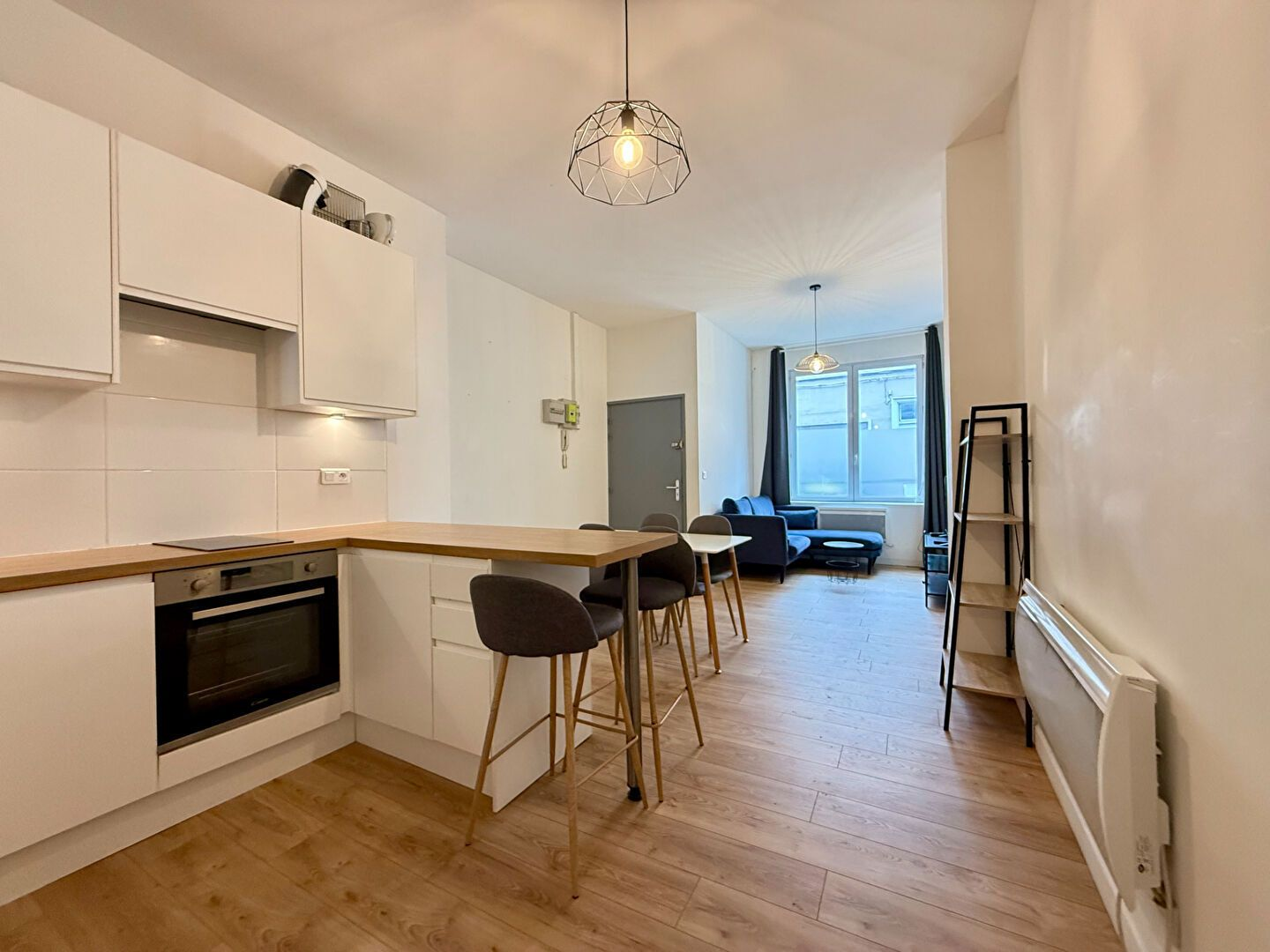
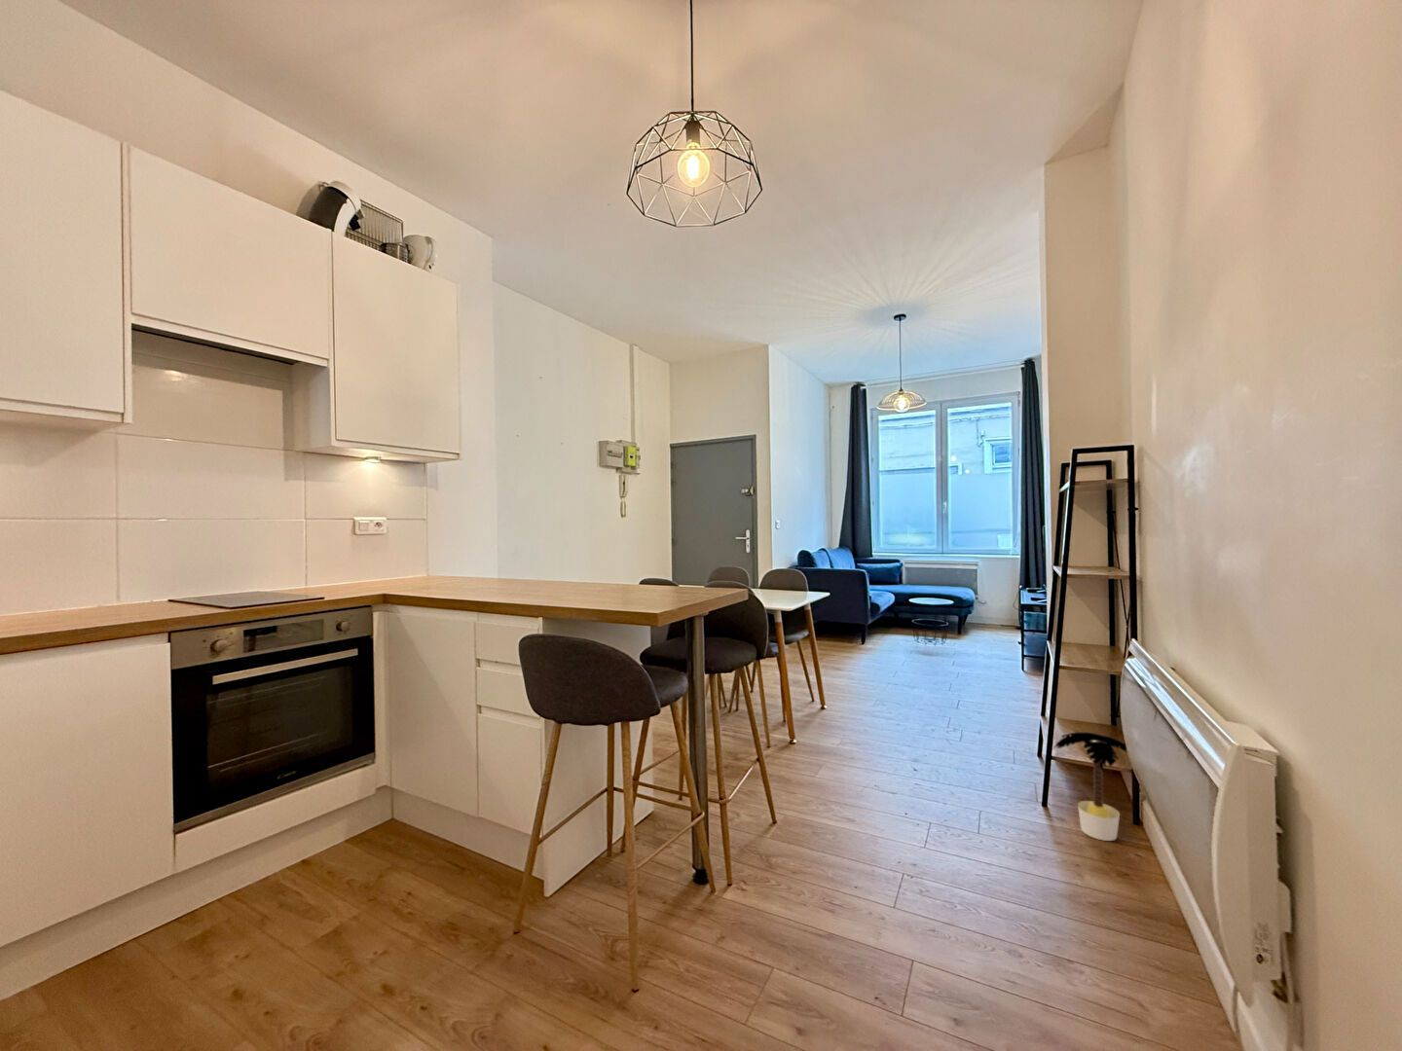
+ potted plant [1052,731,1128,841]
